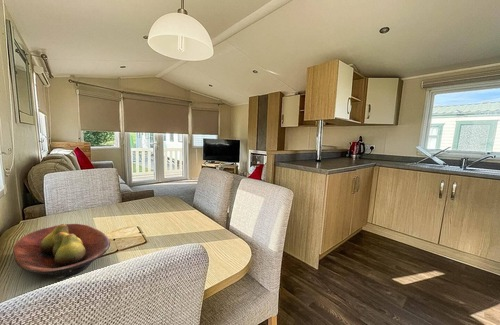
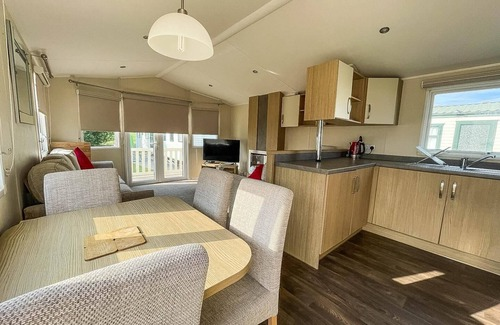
- fruit bowl [12,223,111,277]
